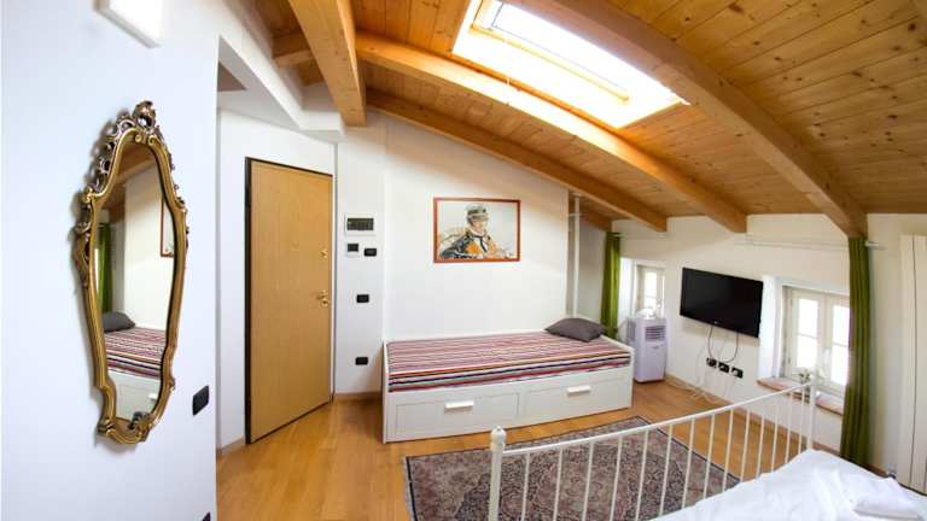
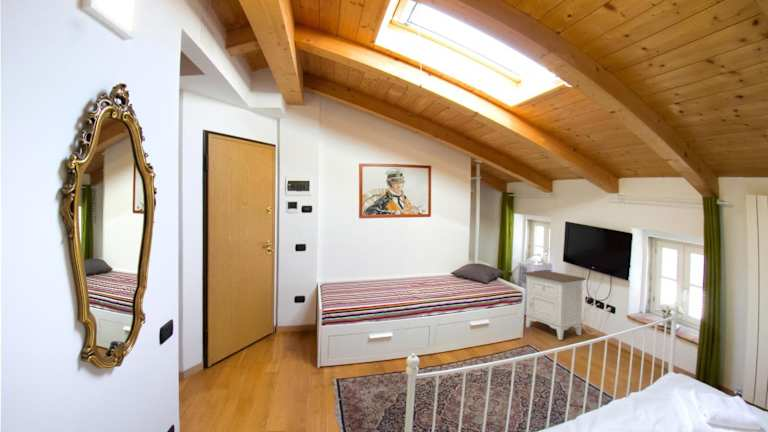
+ nightstand [521,269,587,341]
